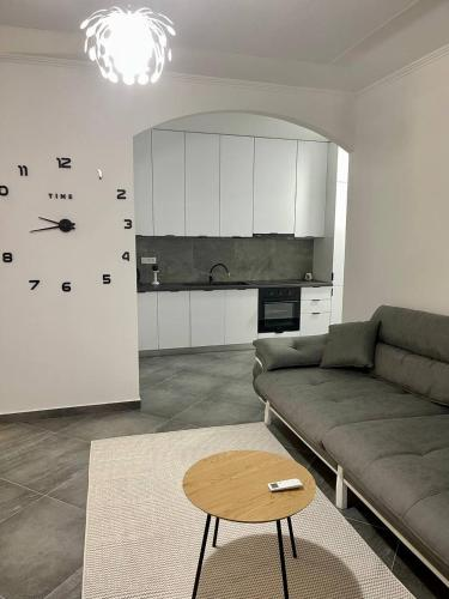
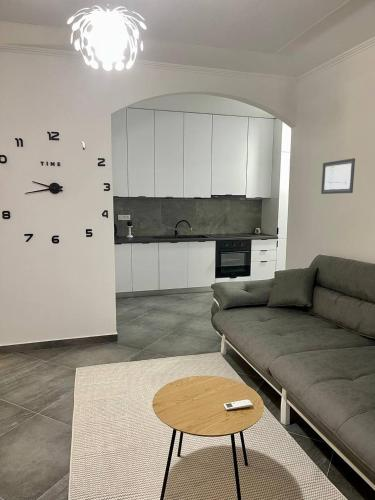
+ wall art [320,157,356,195]
